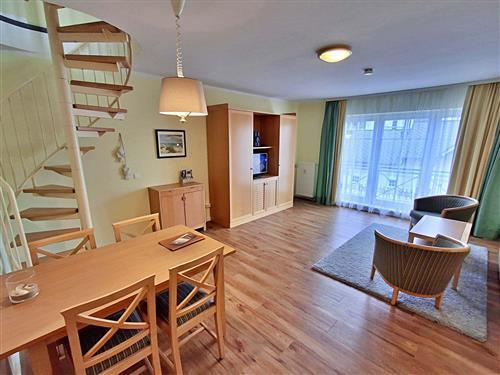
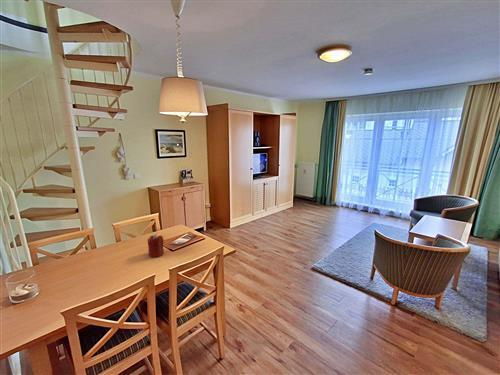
+ candle [147,234,165,258]
